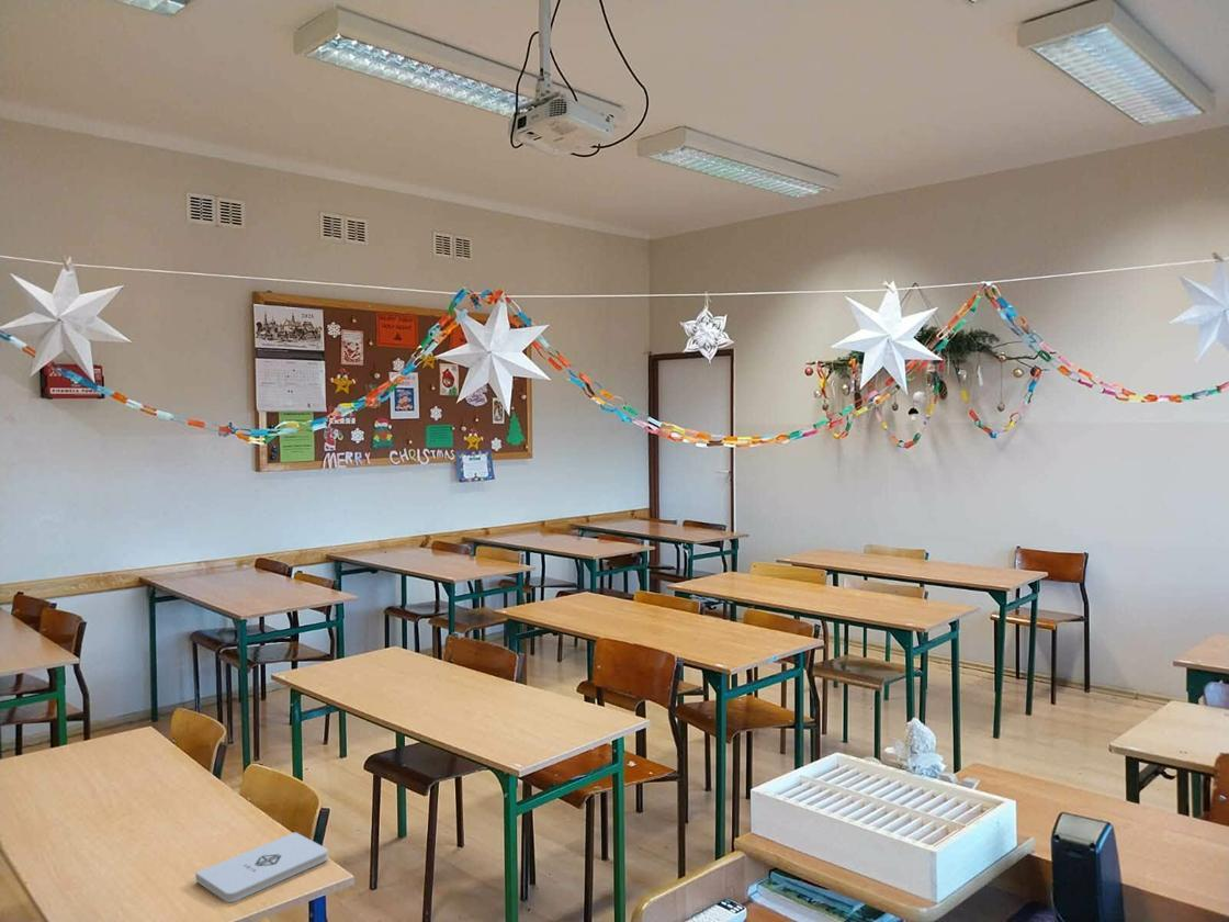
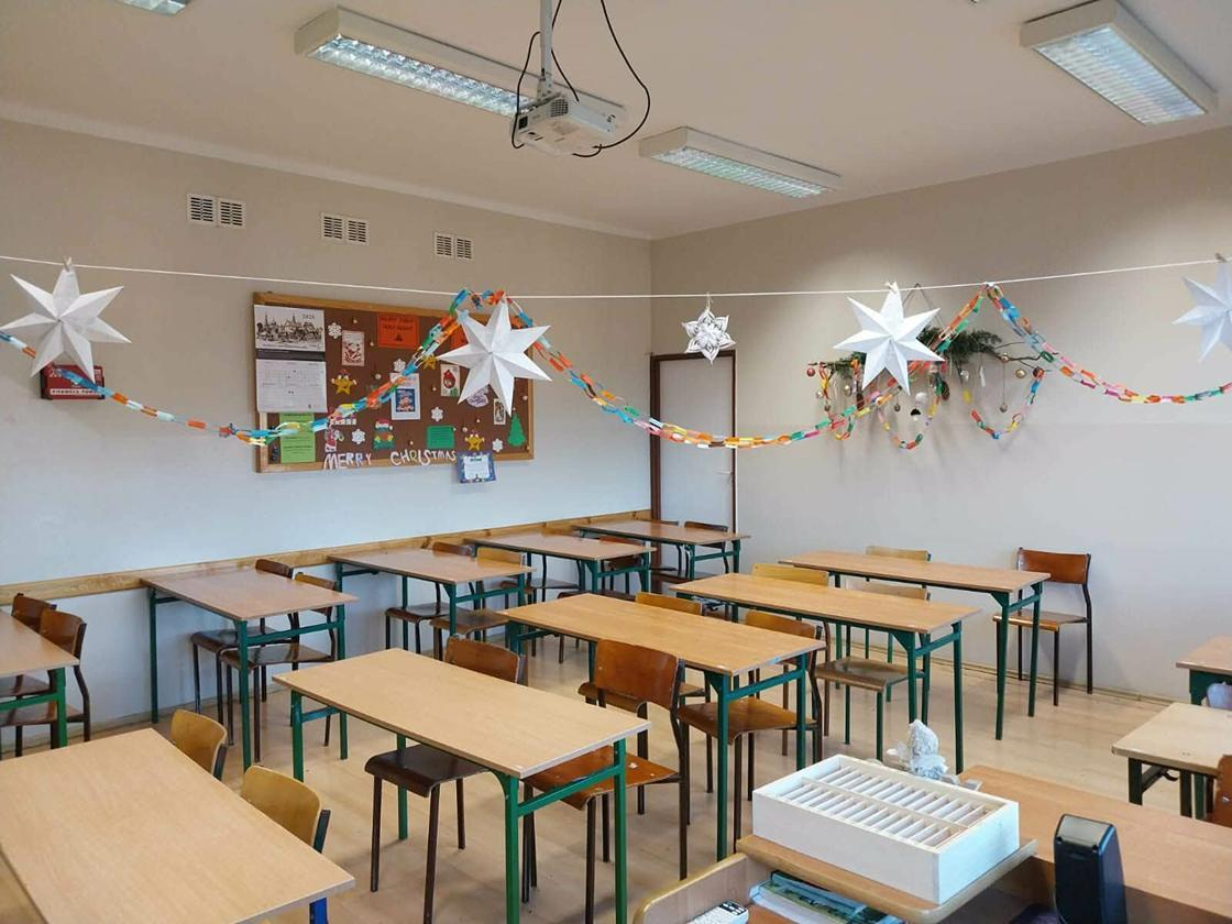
- notepad [194,831,329,903]
